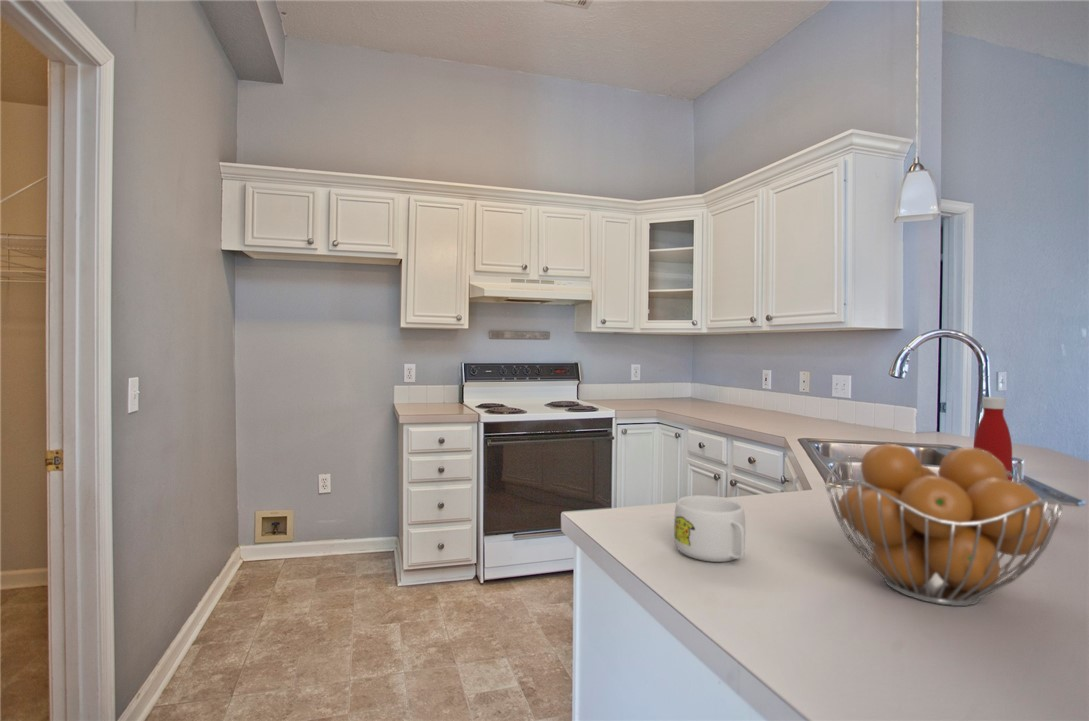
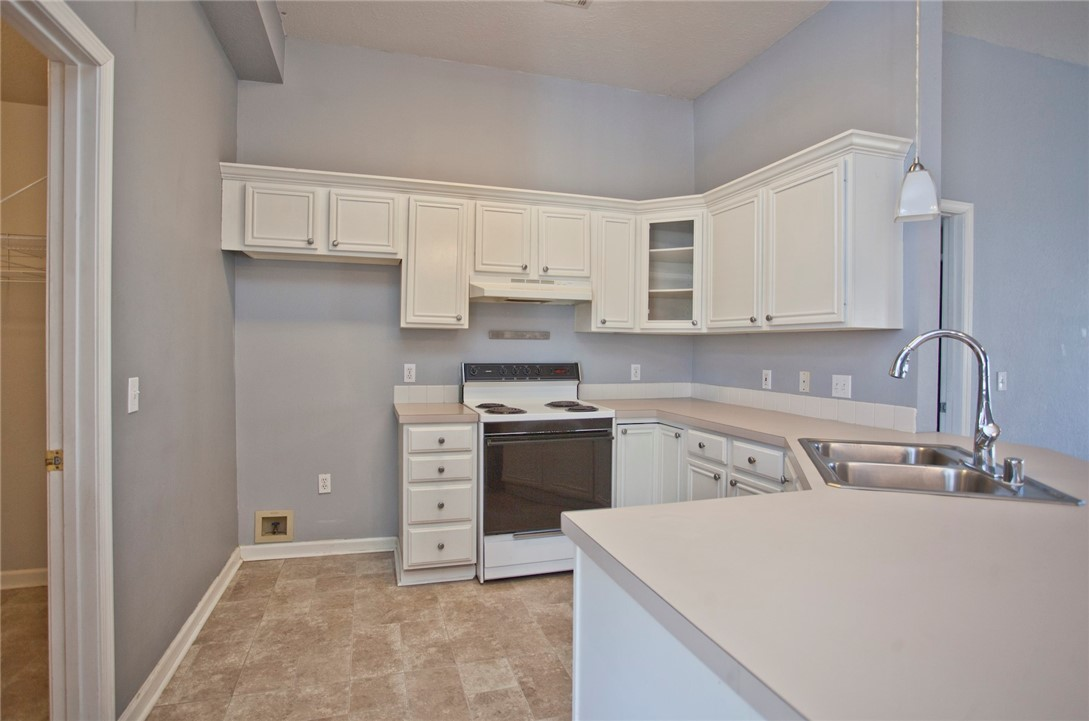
- fruit basket [824,442,1064,607]
- bottle [973,396,1013,481]
- mug [673,494,746,563]
